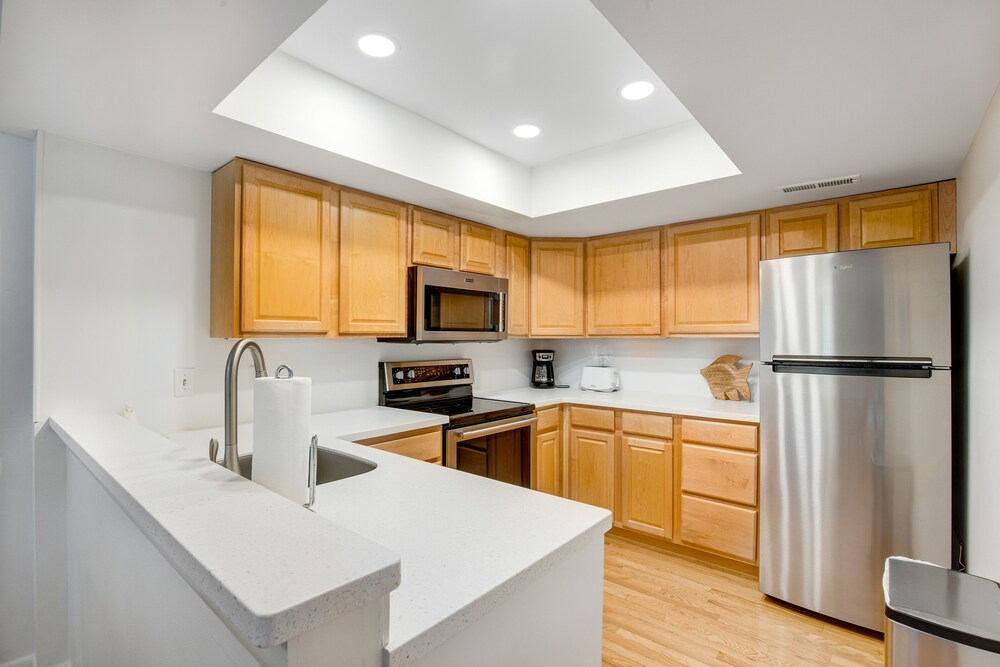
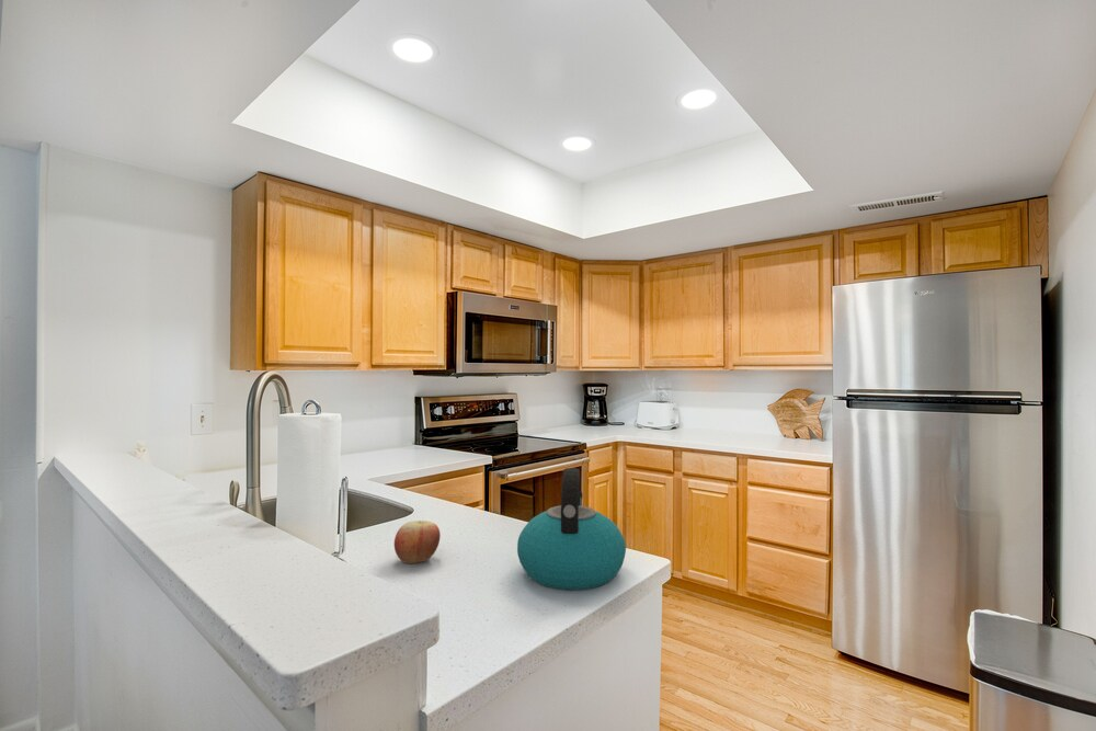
+ apple [393,519,442,564]
+ kettle [516,467,627,591]
